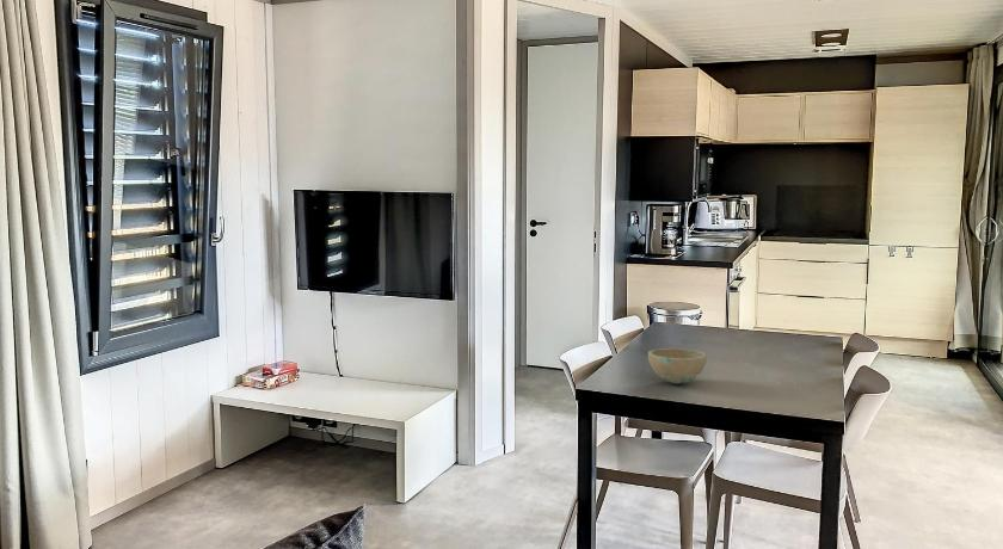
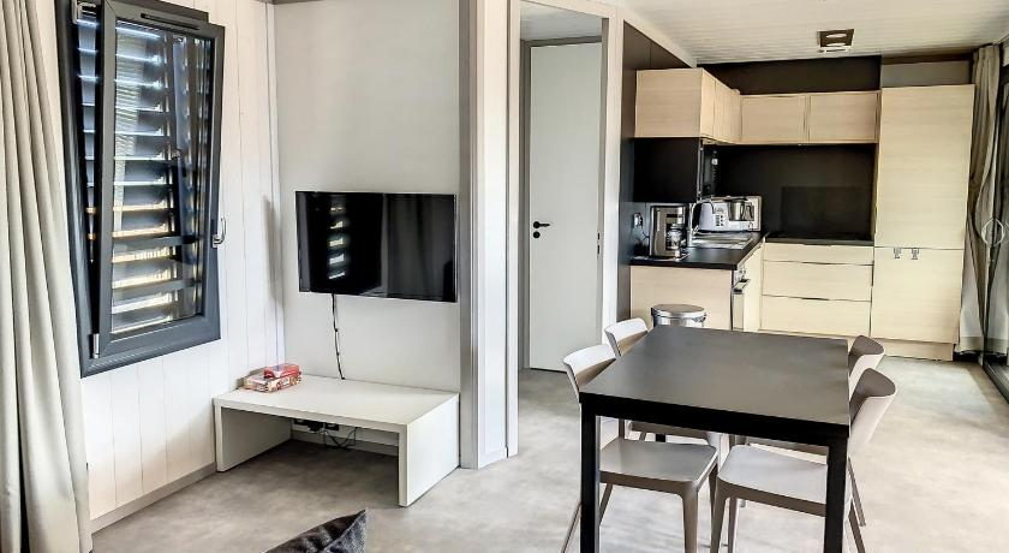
- bowl [647,347,708,384]
